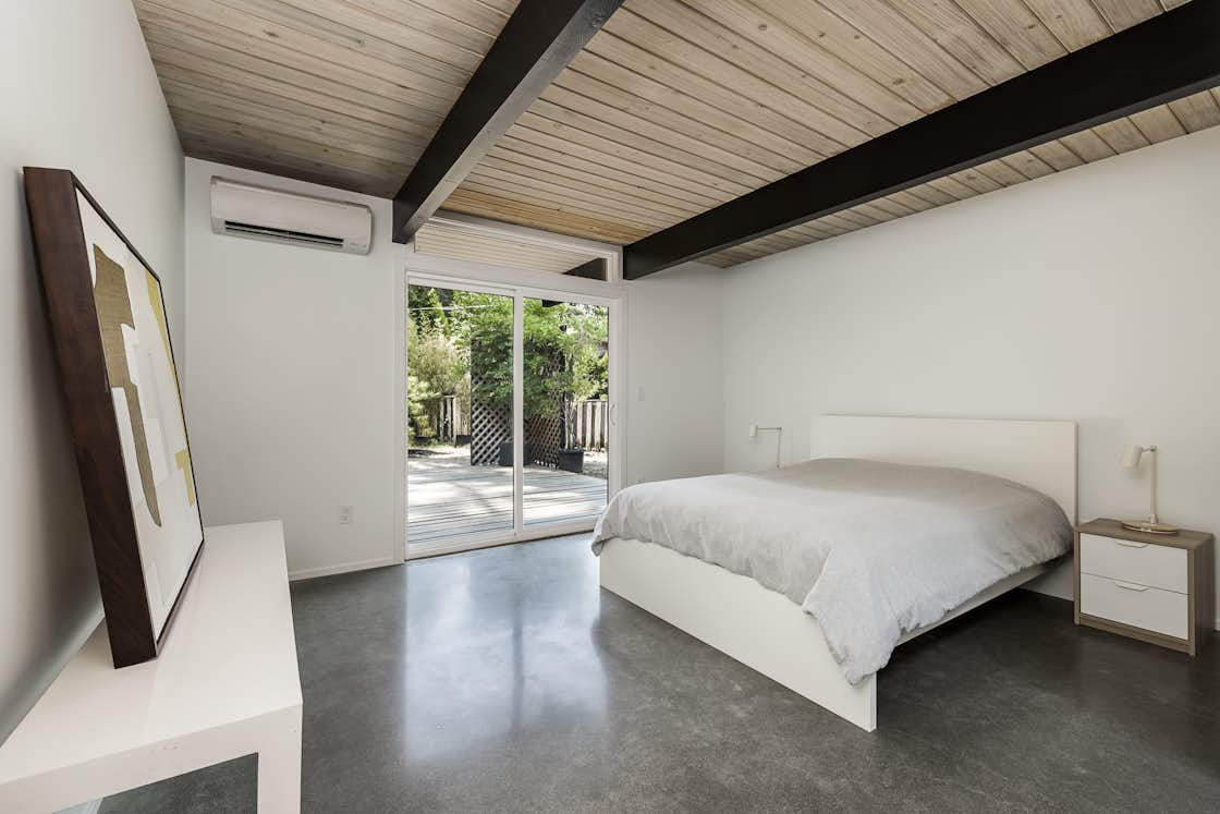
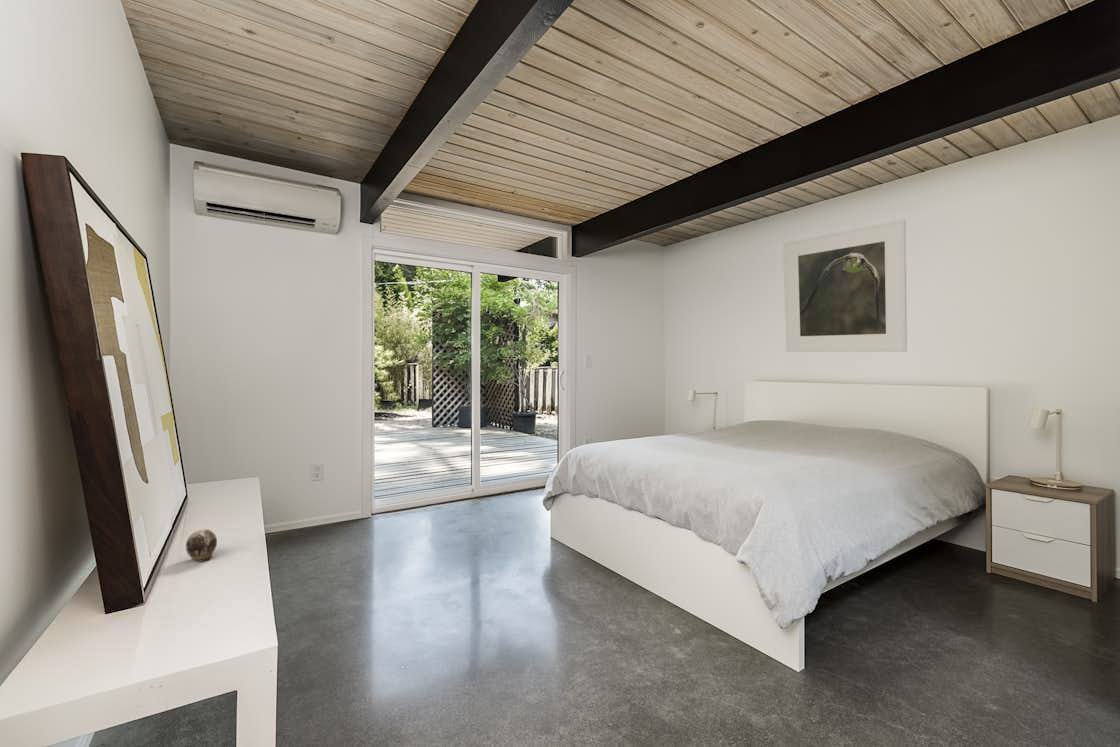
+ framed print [782,218,908,353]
+ decorative egg [185,528,218,563]
